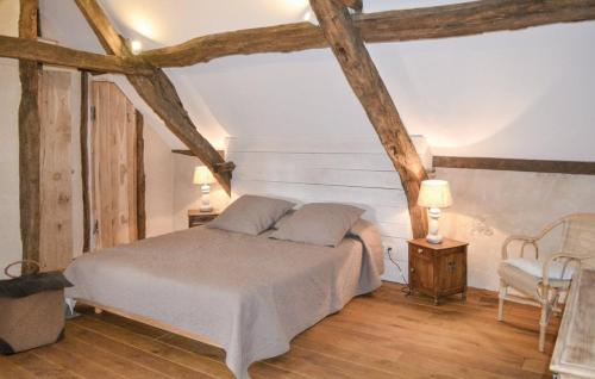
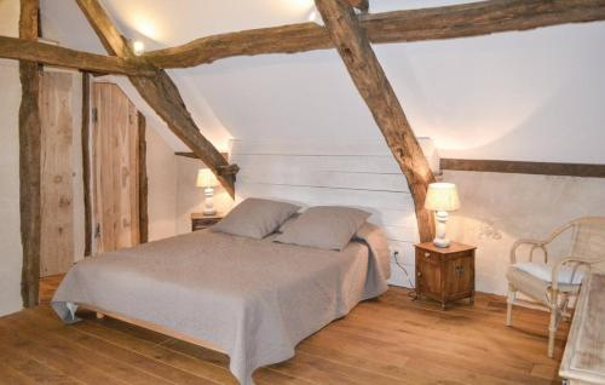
- laundry hamper [0,259,76,355]
